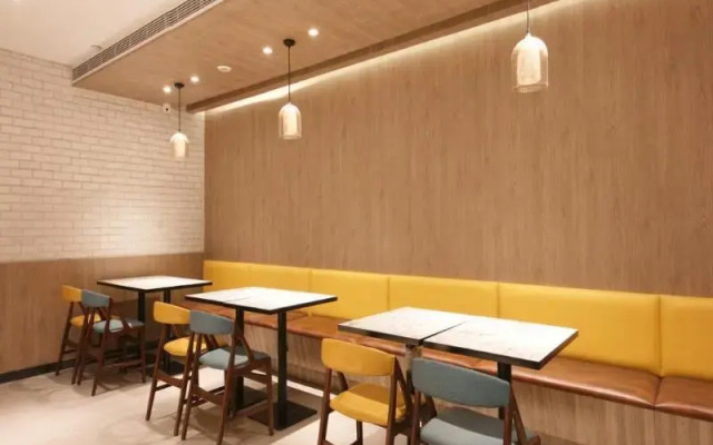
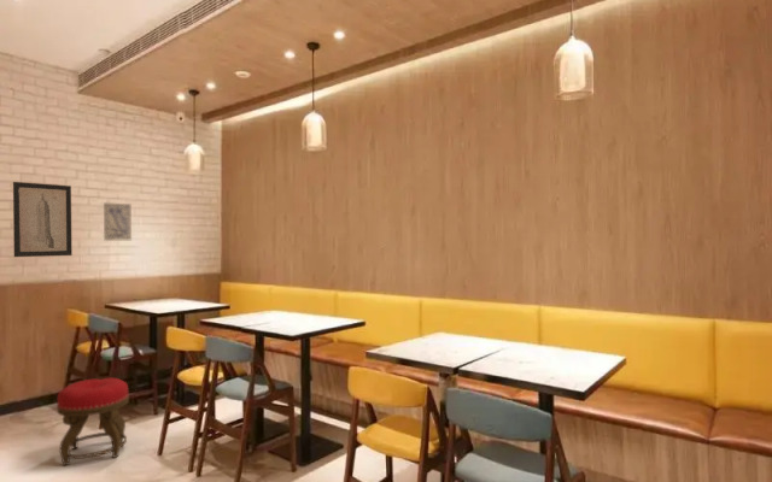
+ stool [55,377,130,466]
+ wall art [103,201,133,242]
+ wall art [12,181,74,258]
